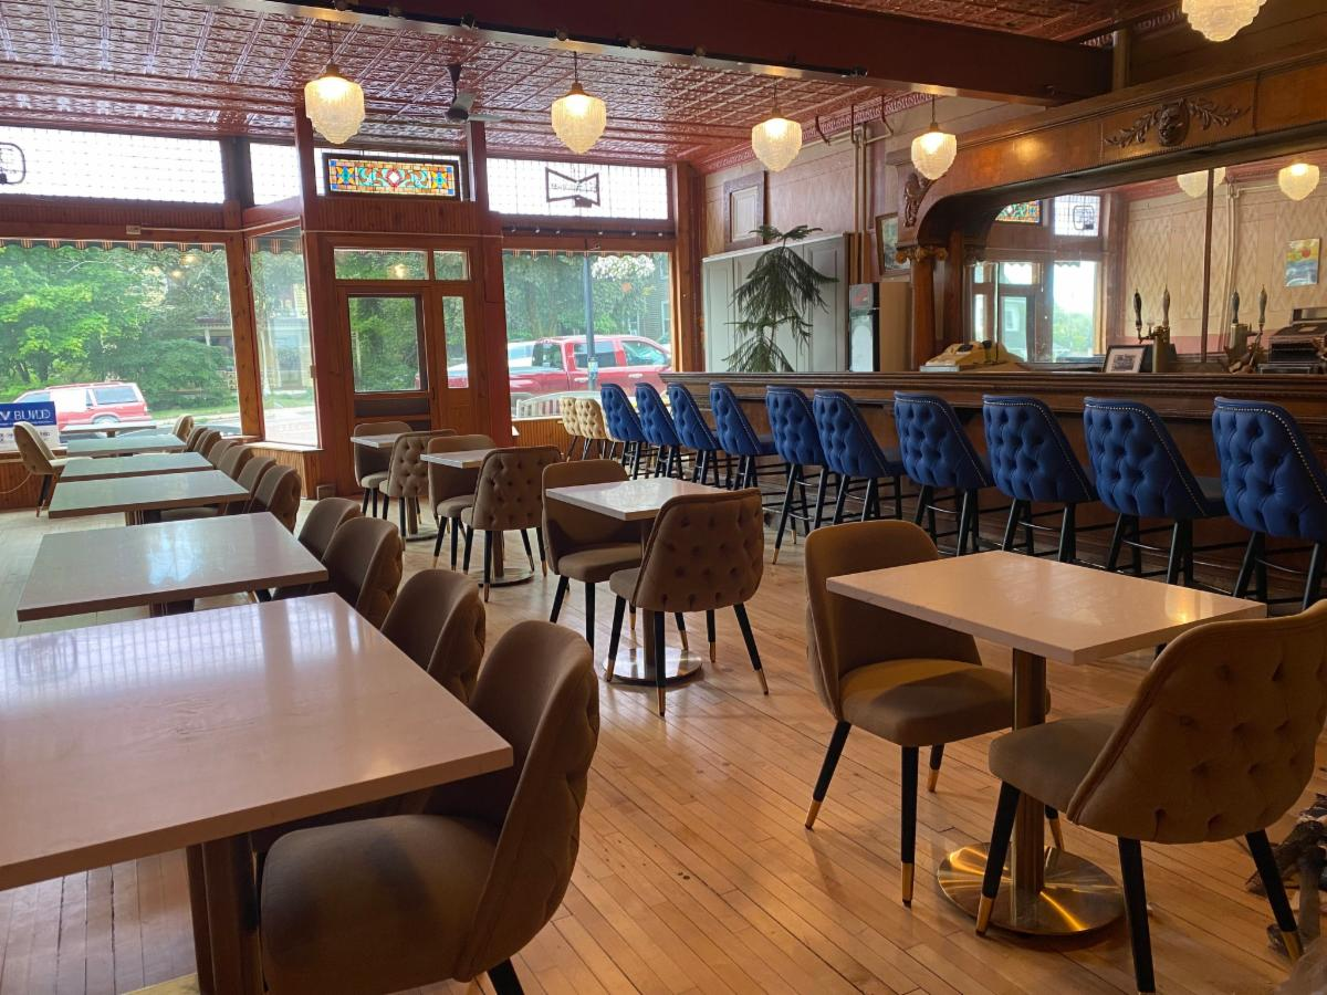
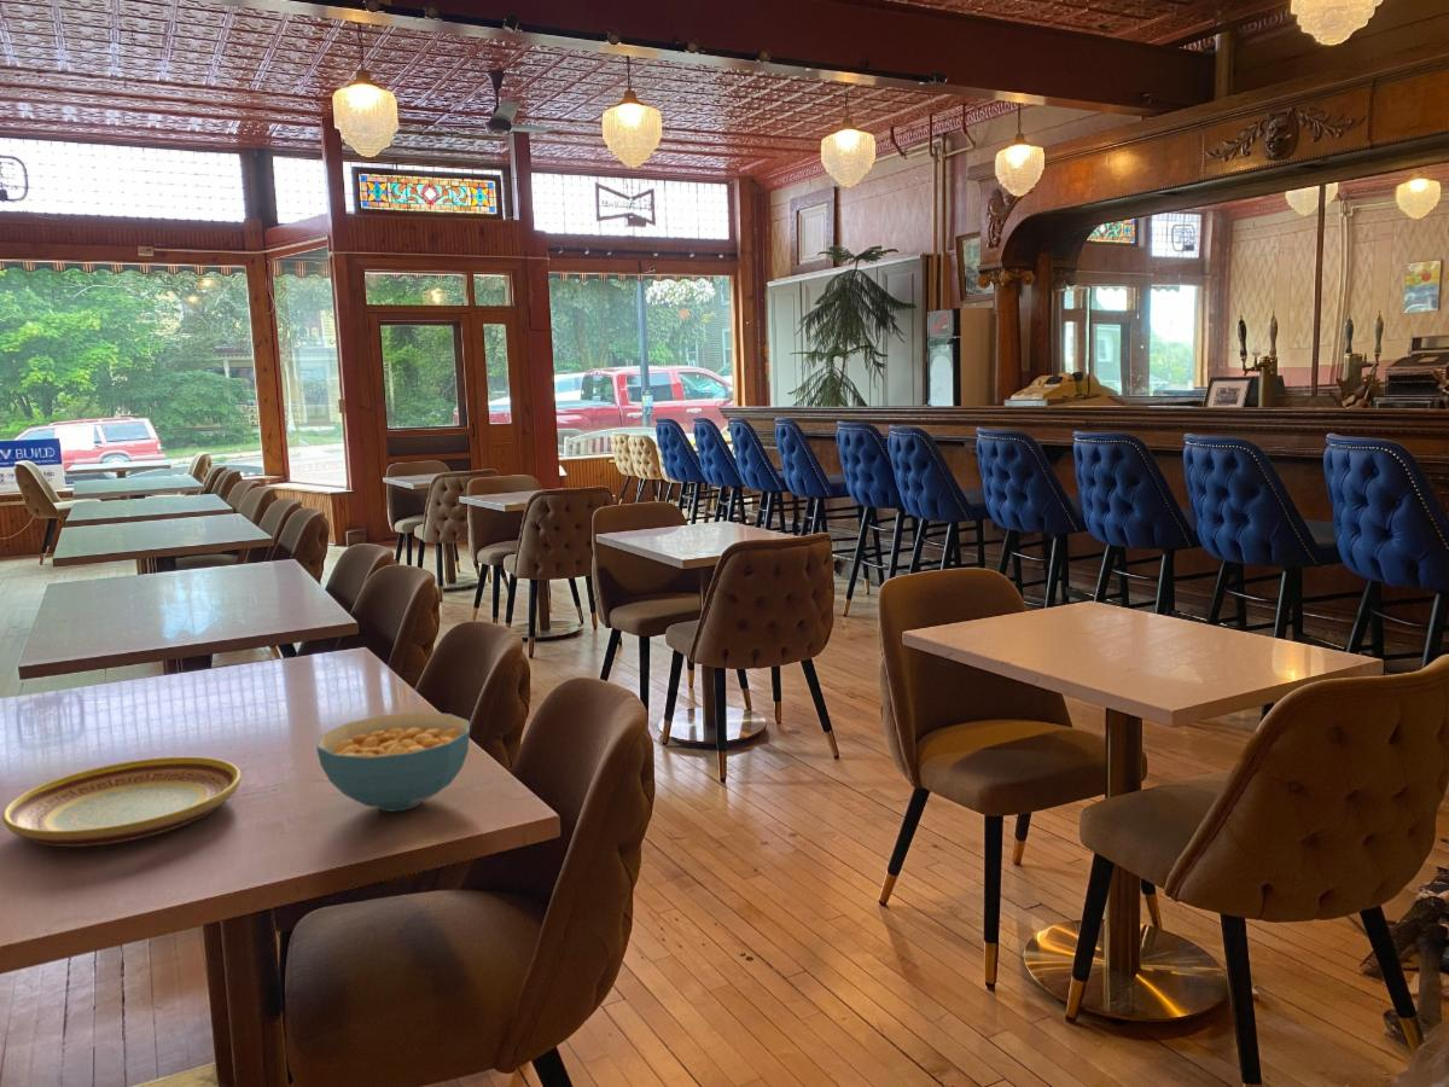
+ plate [1,756,243,848]
+ cereal bowl [315,711,471,813]
